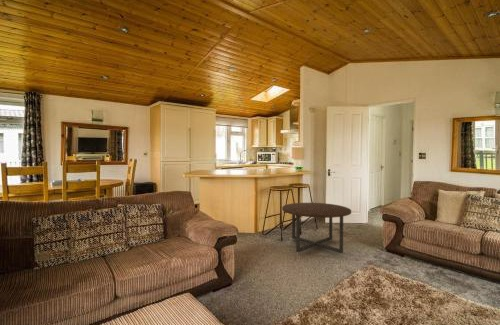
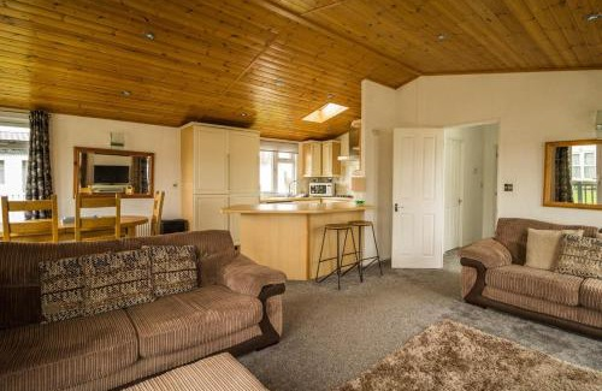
- coffee table [281,202,352,256]
